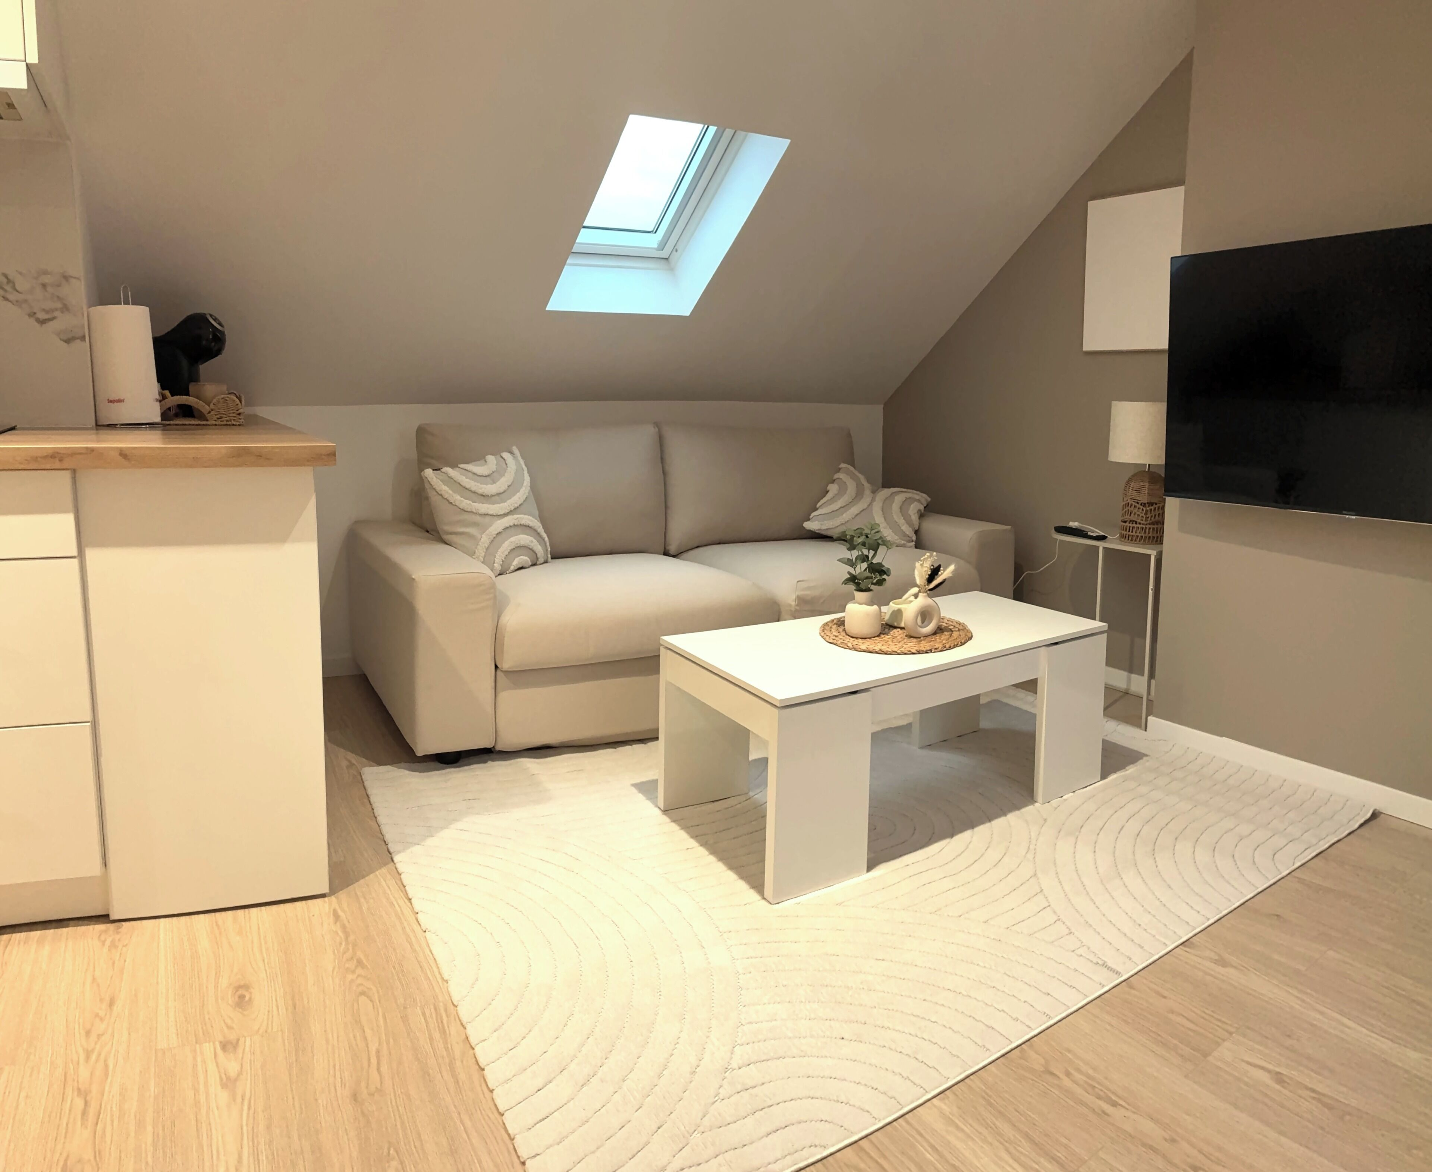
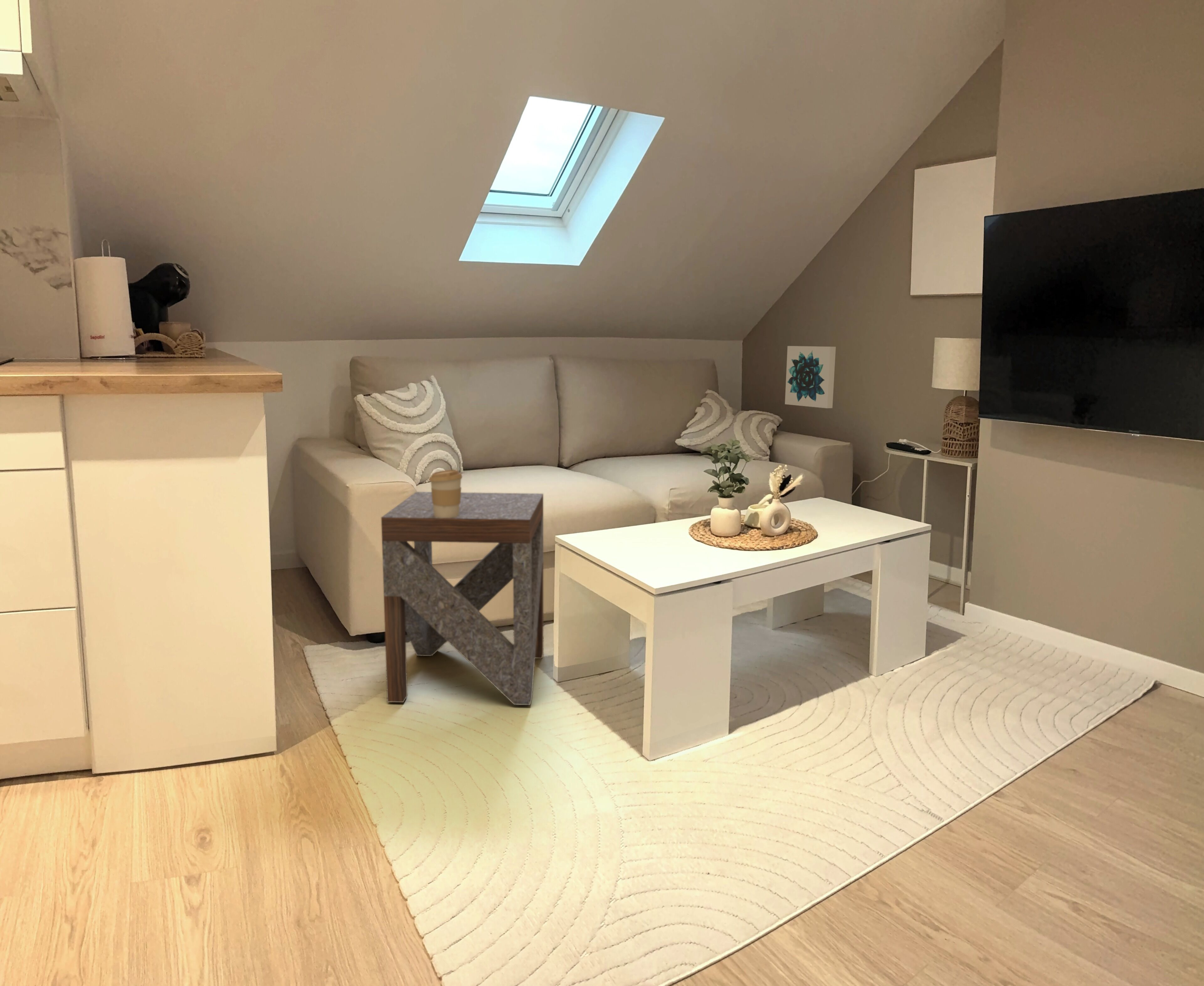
+ wall art [784,346,836,409]
+ coffee cup [429,469,463,518]
+ side table [381,491,544,705]
